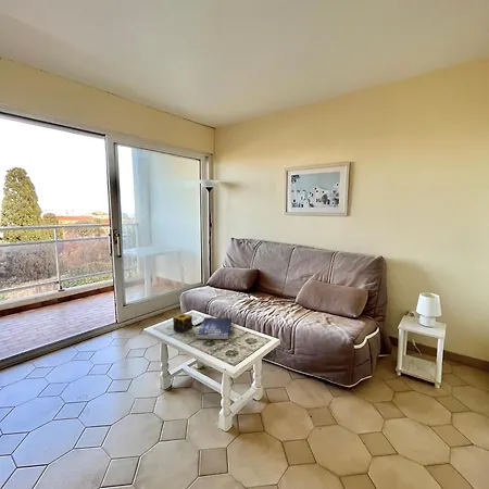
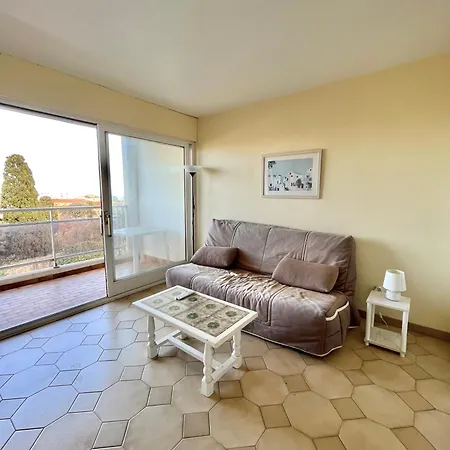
- book [196,316,233,340]
- candle [172,312,193,334]
